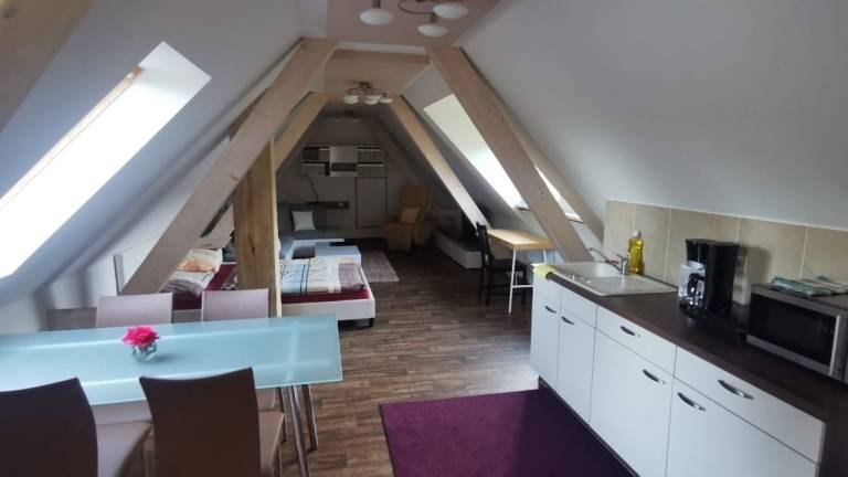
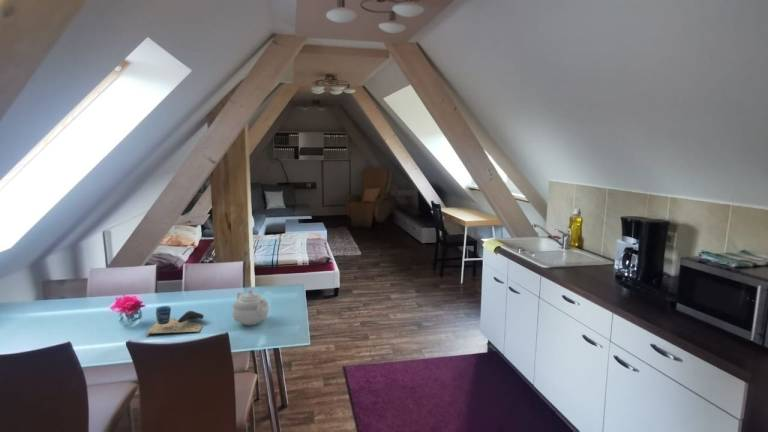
+ teapot [231,288,270,326]
+ cup [143,305,205,335]
